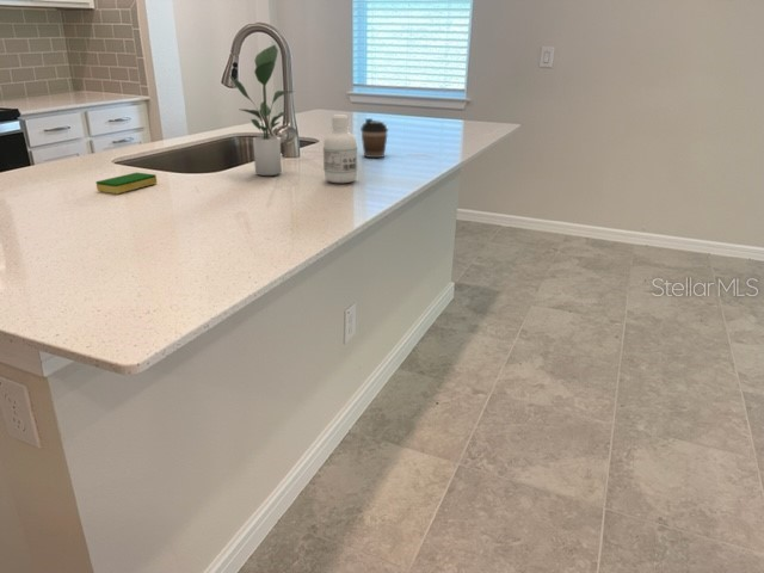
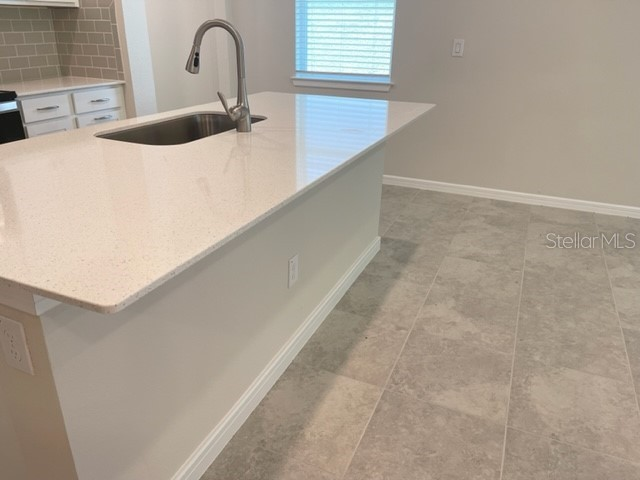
- potted plant [228,44,295,177]
- coffee cup [359,117,389,159]
- bottle [322,113,358,184]
- dish sponge [94,172,159,195]
